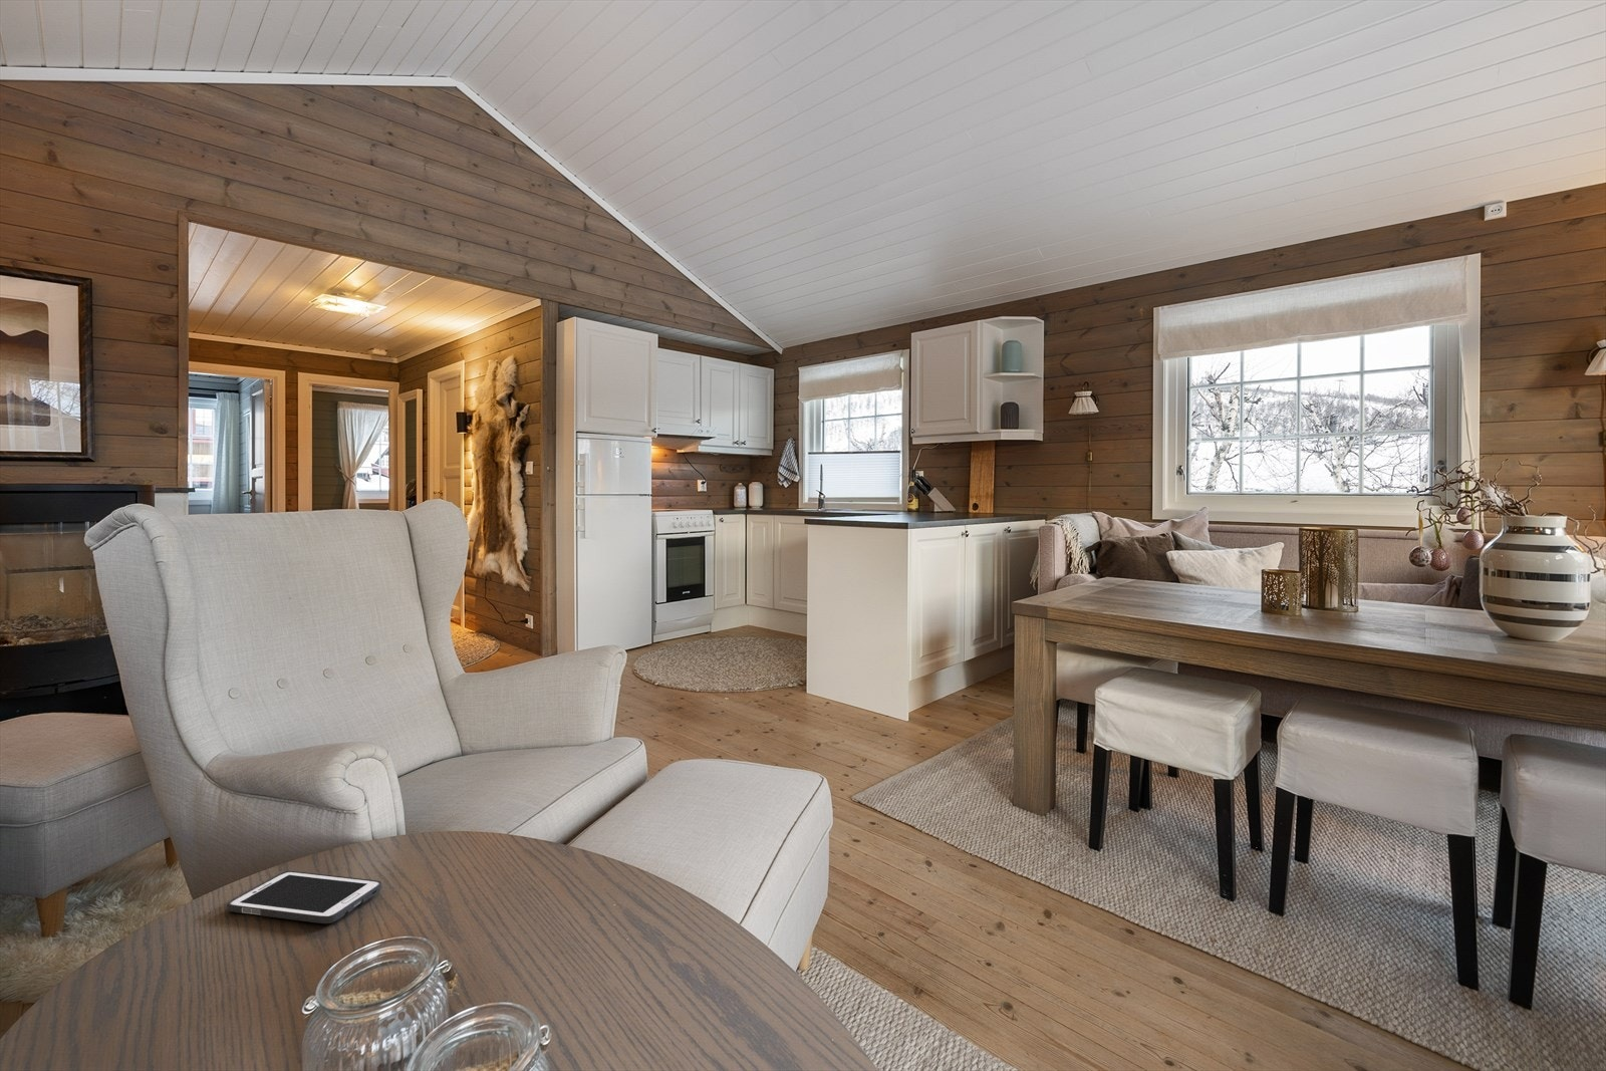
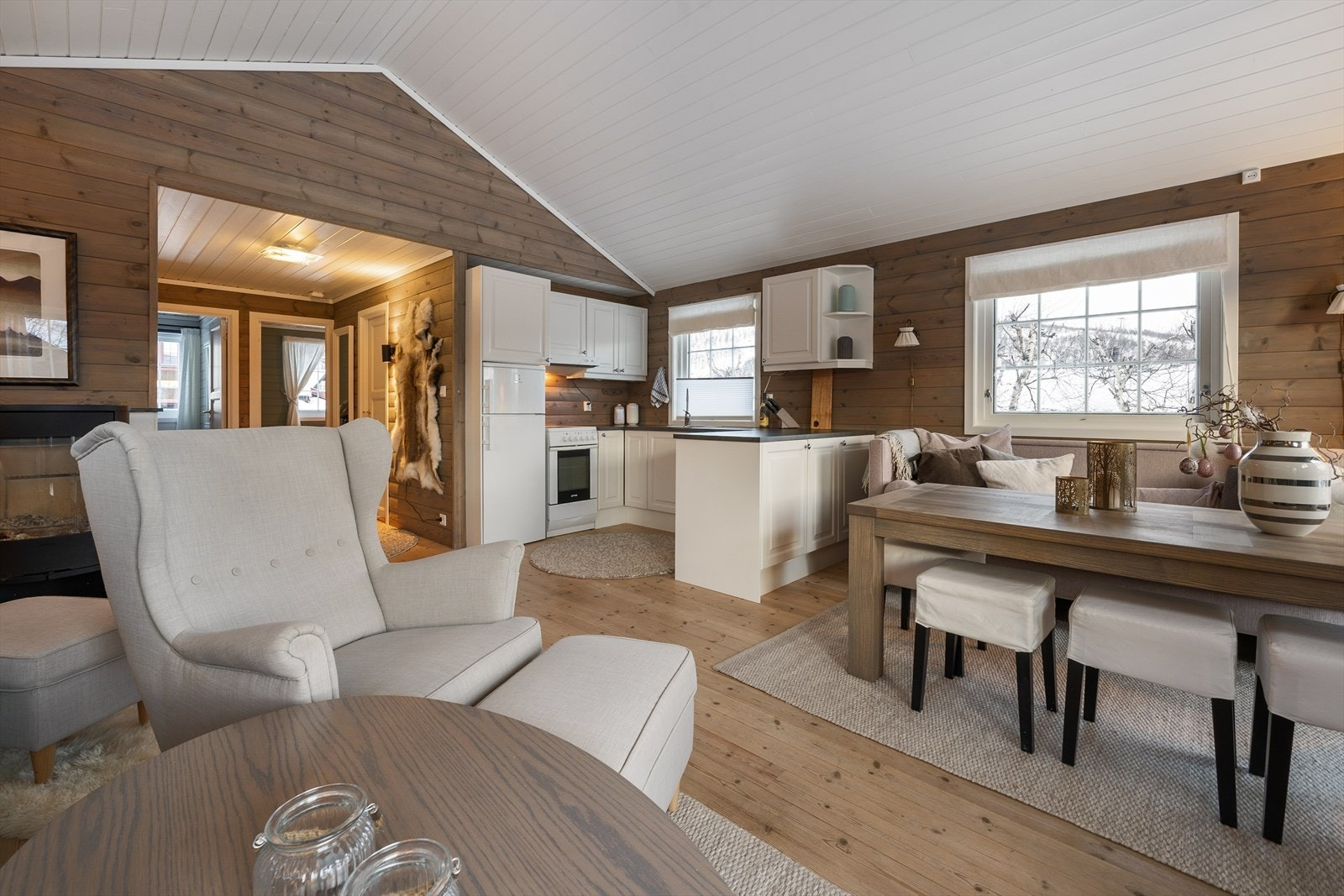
- cell phone [226,870,384,924]
